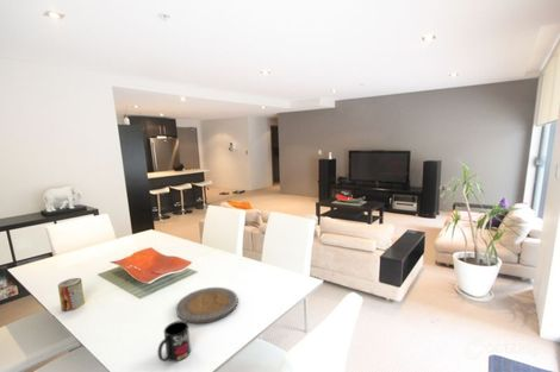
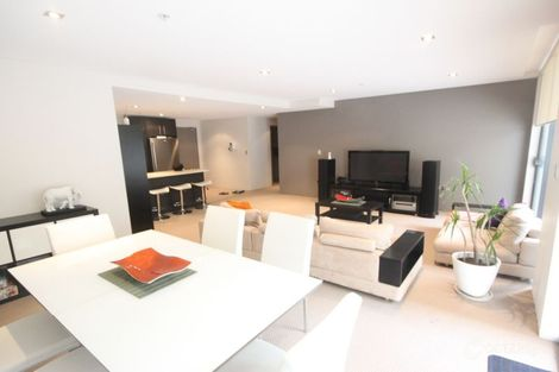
- mug [156,320,192,362]
- beverage can [57,277,86,313]
- plate [175,286,239,324]
